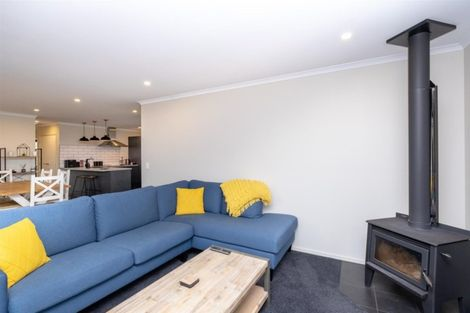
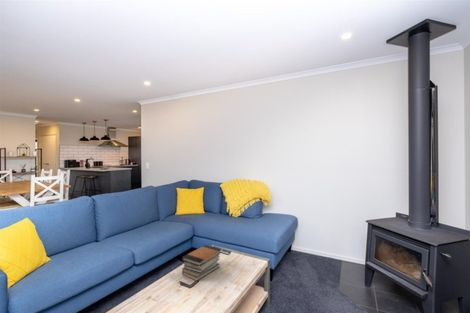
+ book stack [181,244,223,282]
